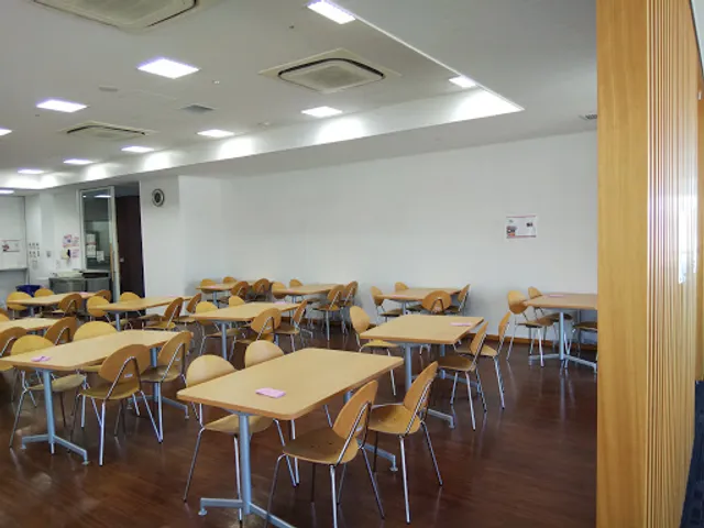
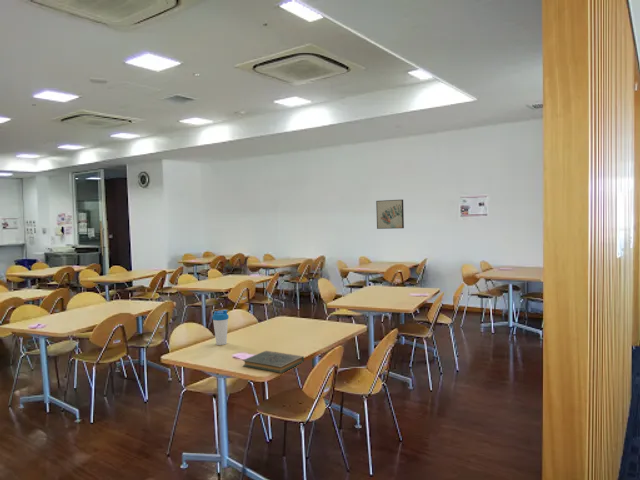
+ wall art [375,199,405,230]
+ water bottle [211,309,229,346]
+ book [242,350,305,374]
